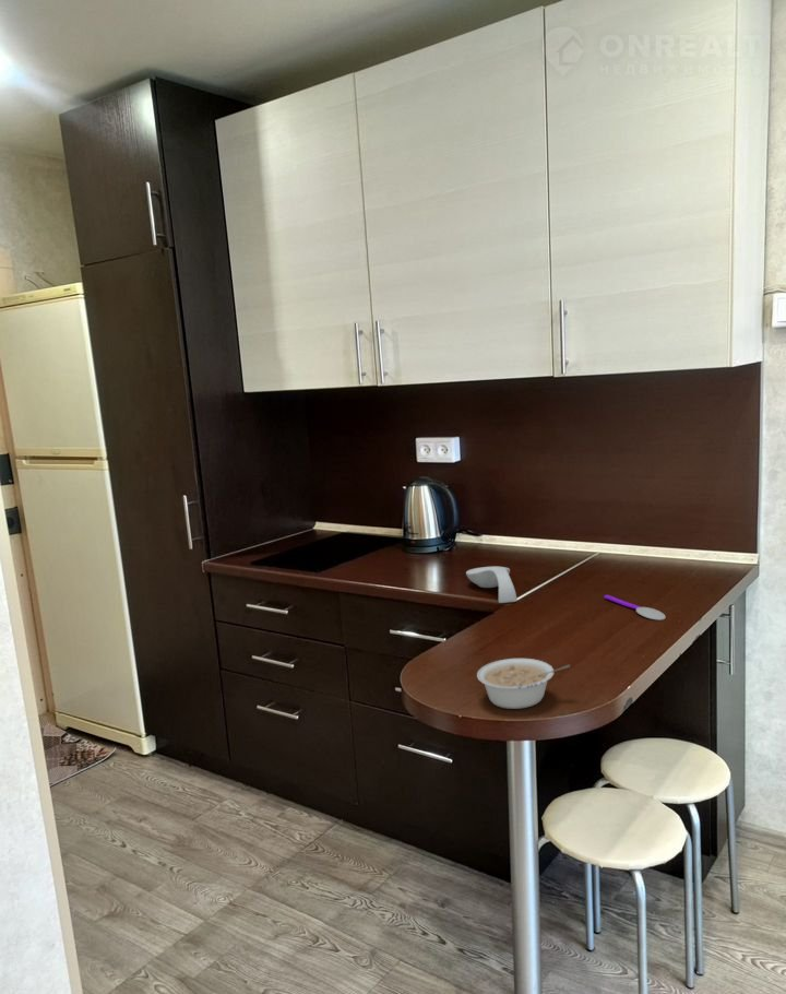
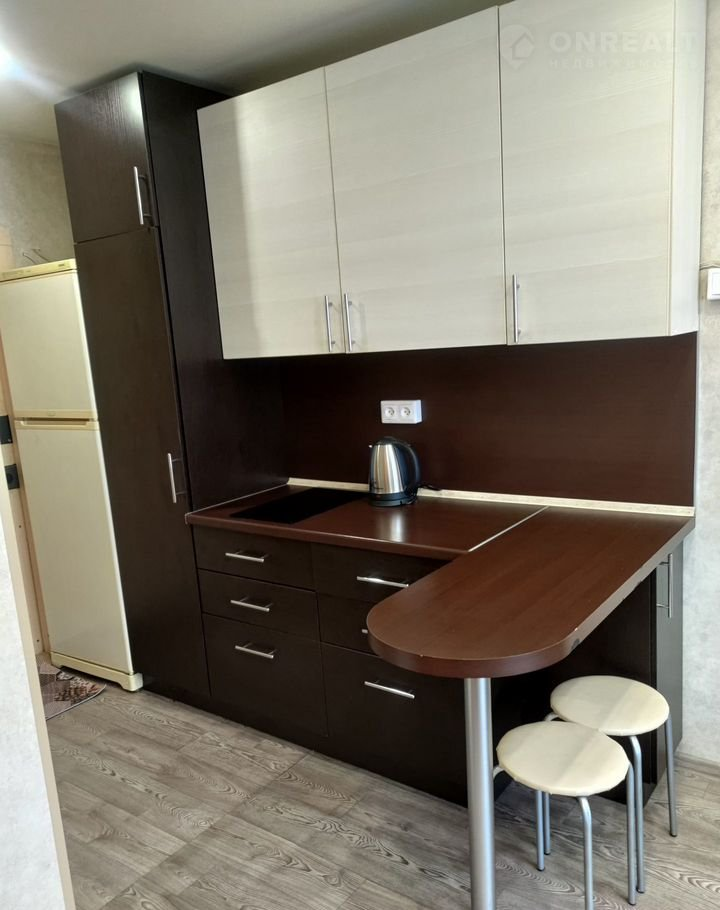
- spoon [603,594,667,622]
- spoon rest [465,566,519,604]
- legume [476,658,571,710]
